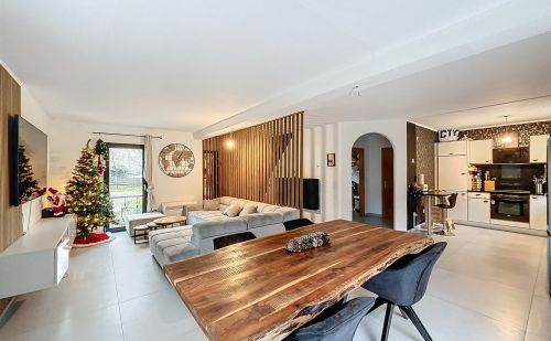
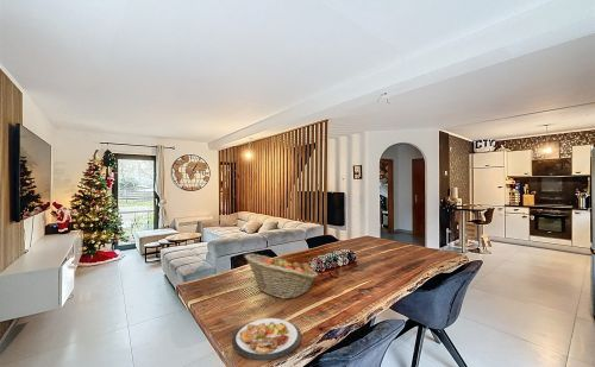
+ plate [231,317,302,361]
+ fruit basket [244,253,319,300]
